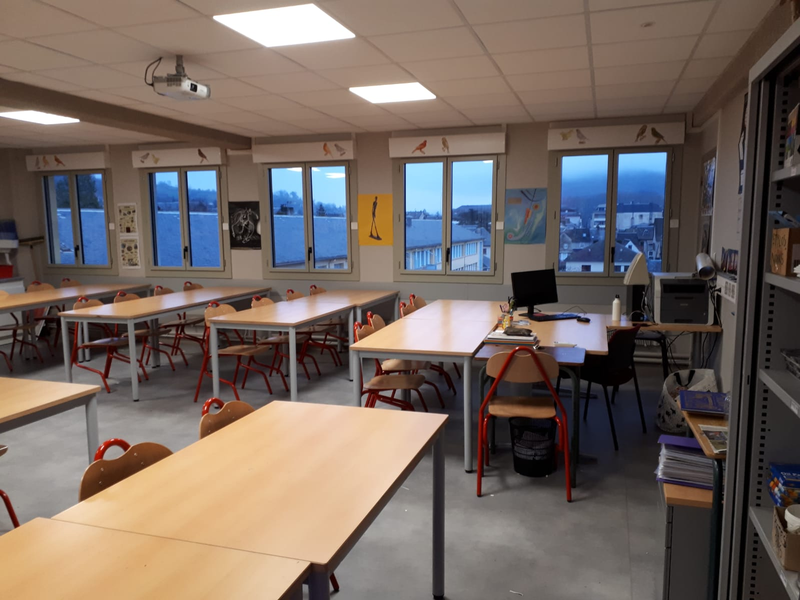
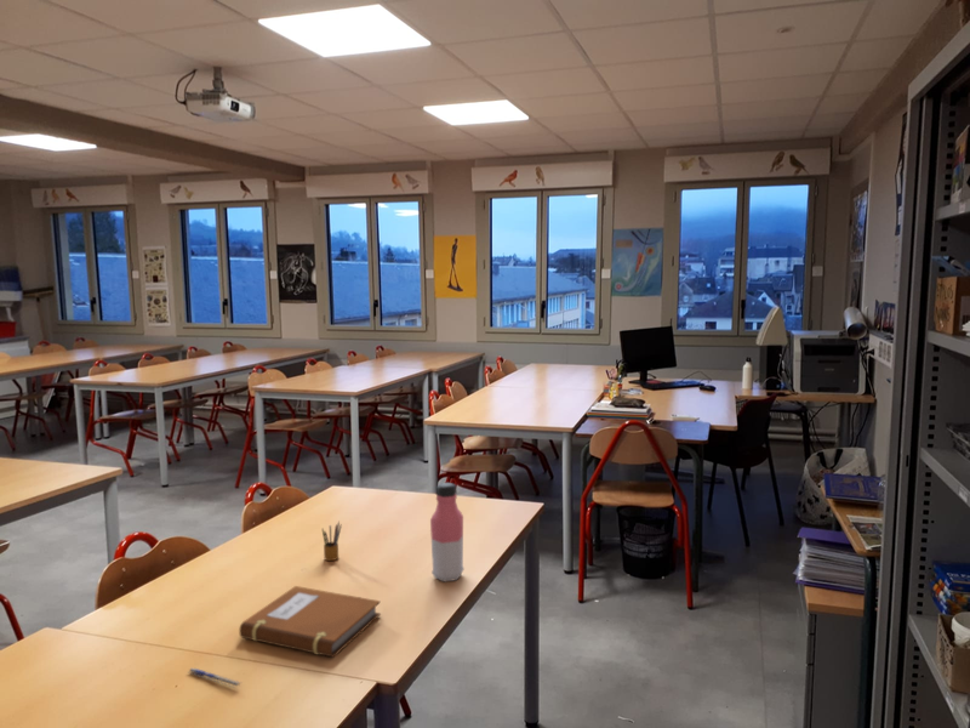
+ notebook [238,585,382,659]
+ pencil box [321,521,343,562]
+ pen [188,667,242,689]
+ water bottle [429,482,466,582]
